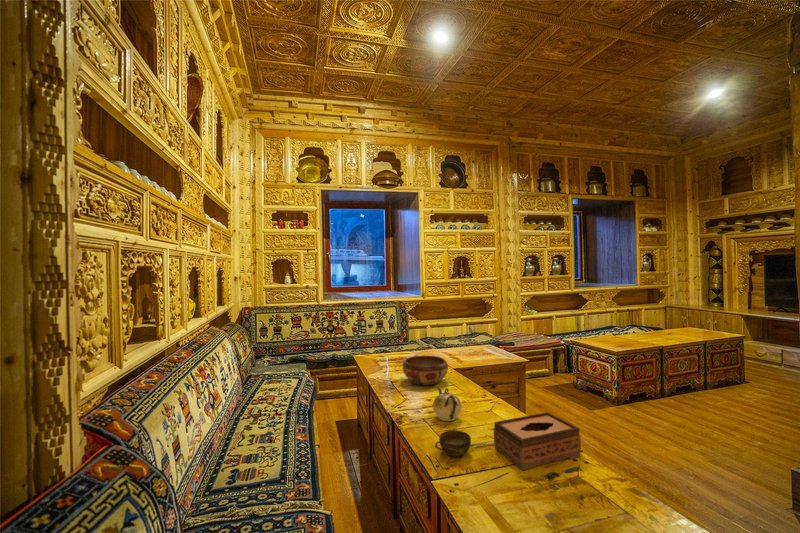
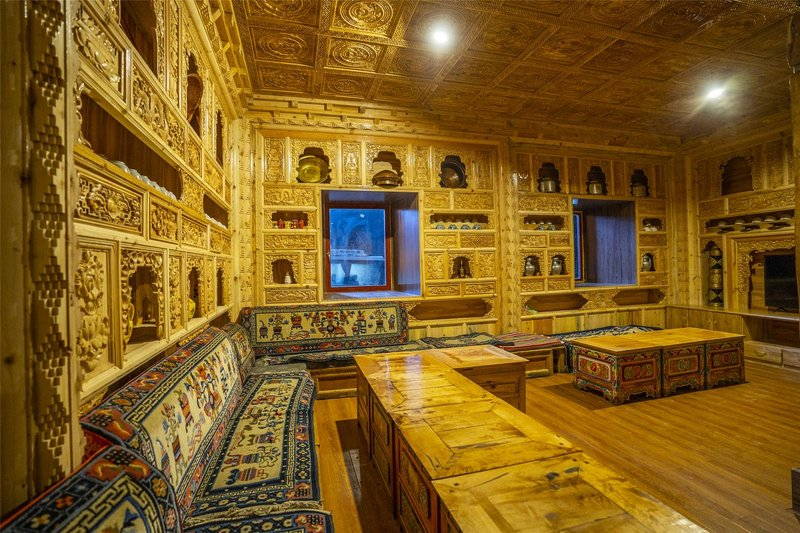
- decorative bowl [401,355,449,387]
- cup [434,429,472,458]
- tissue box [493,411,582,472]
- teapot [432,386,462,422]
